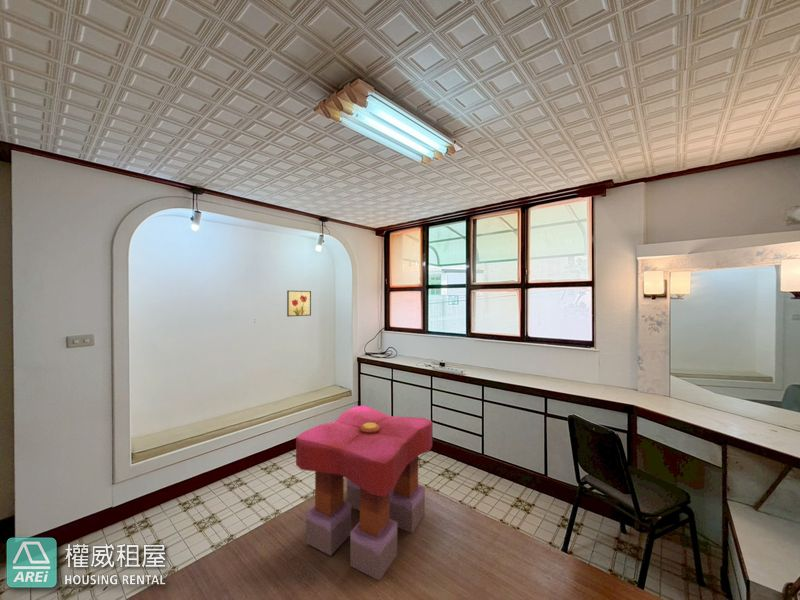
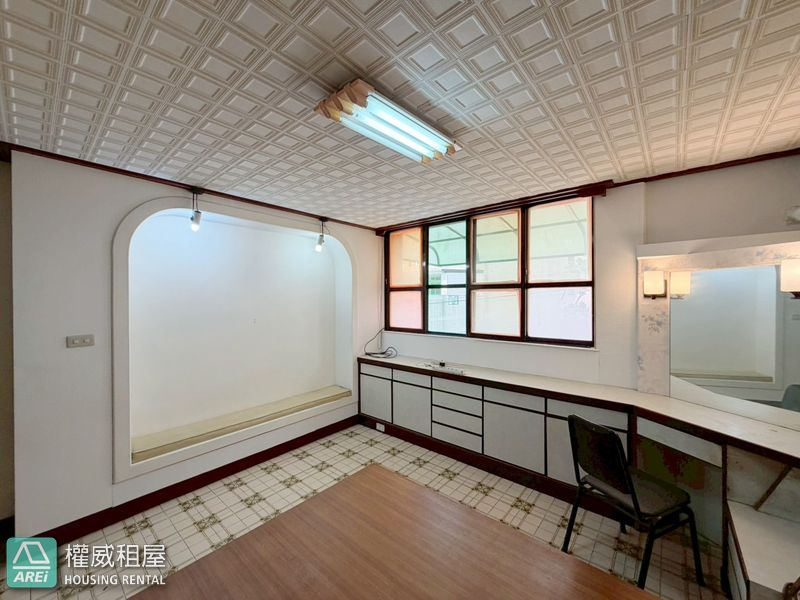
- stool [295,405,433,582]
- wall art [286,290,312,318]
